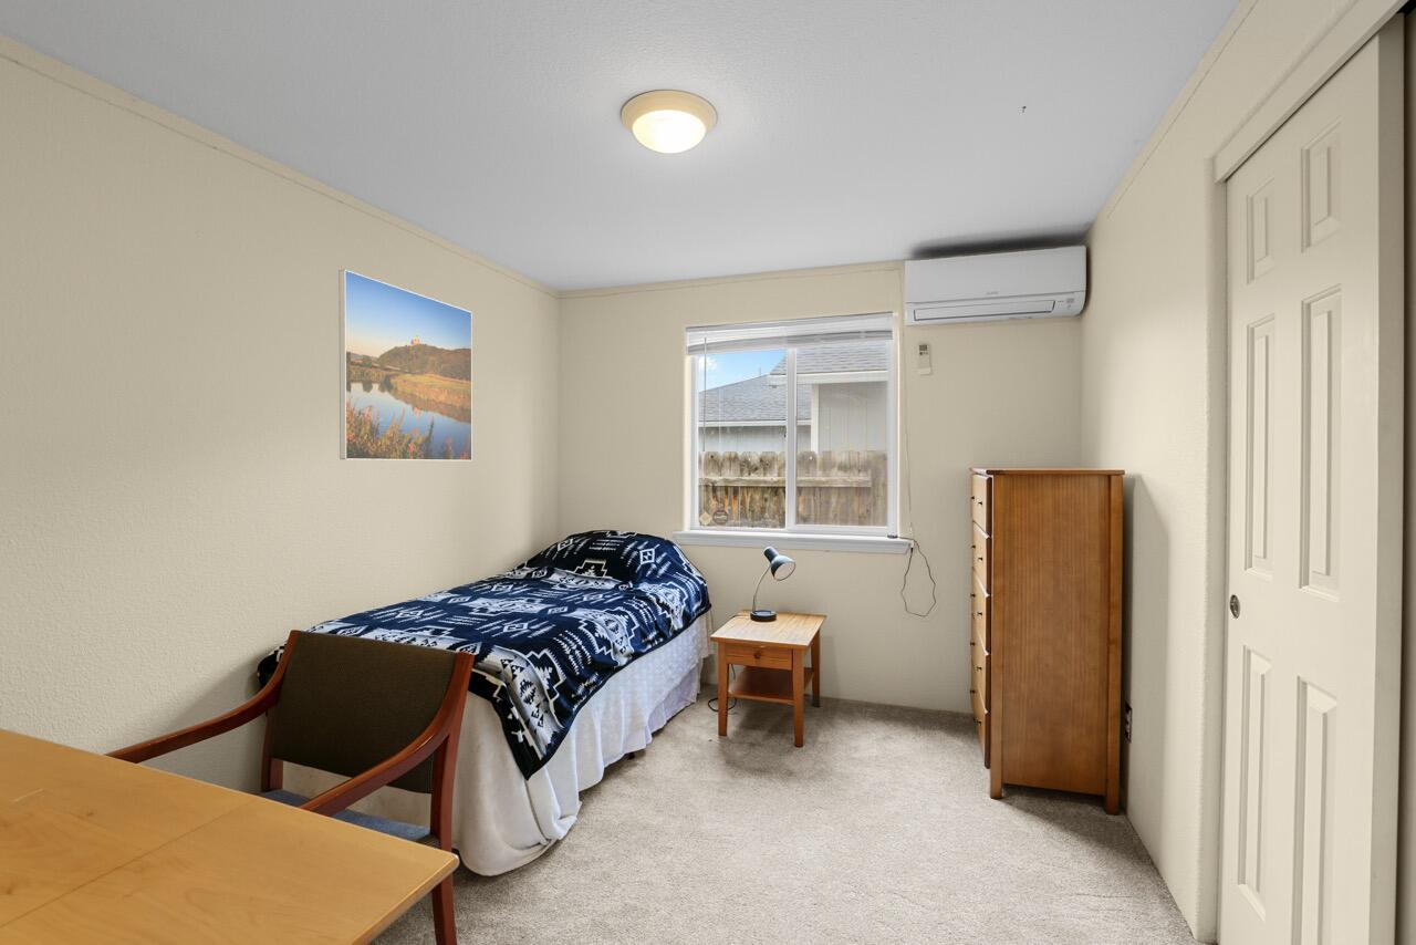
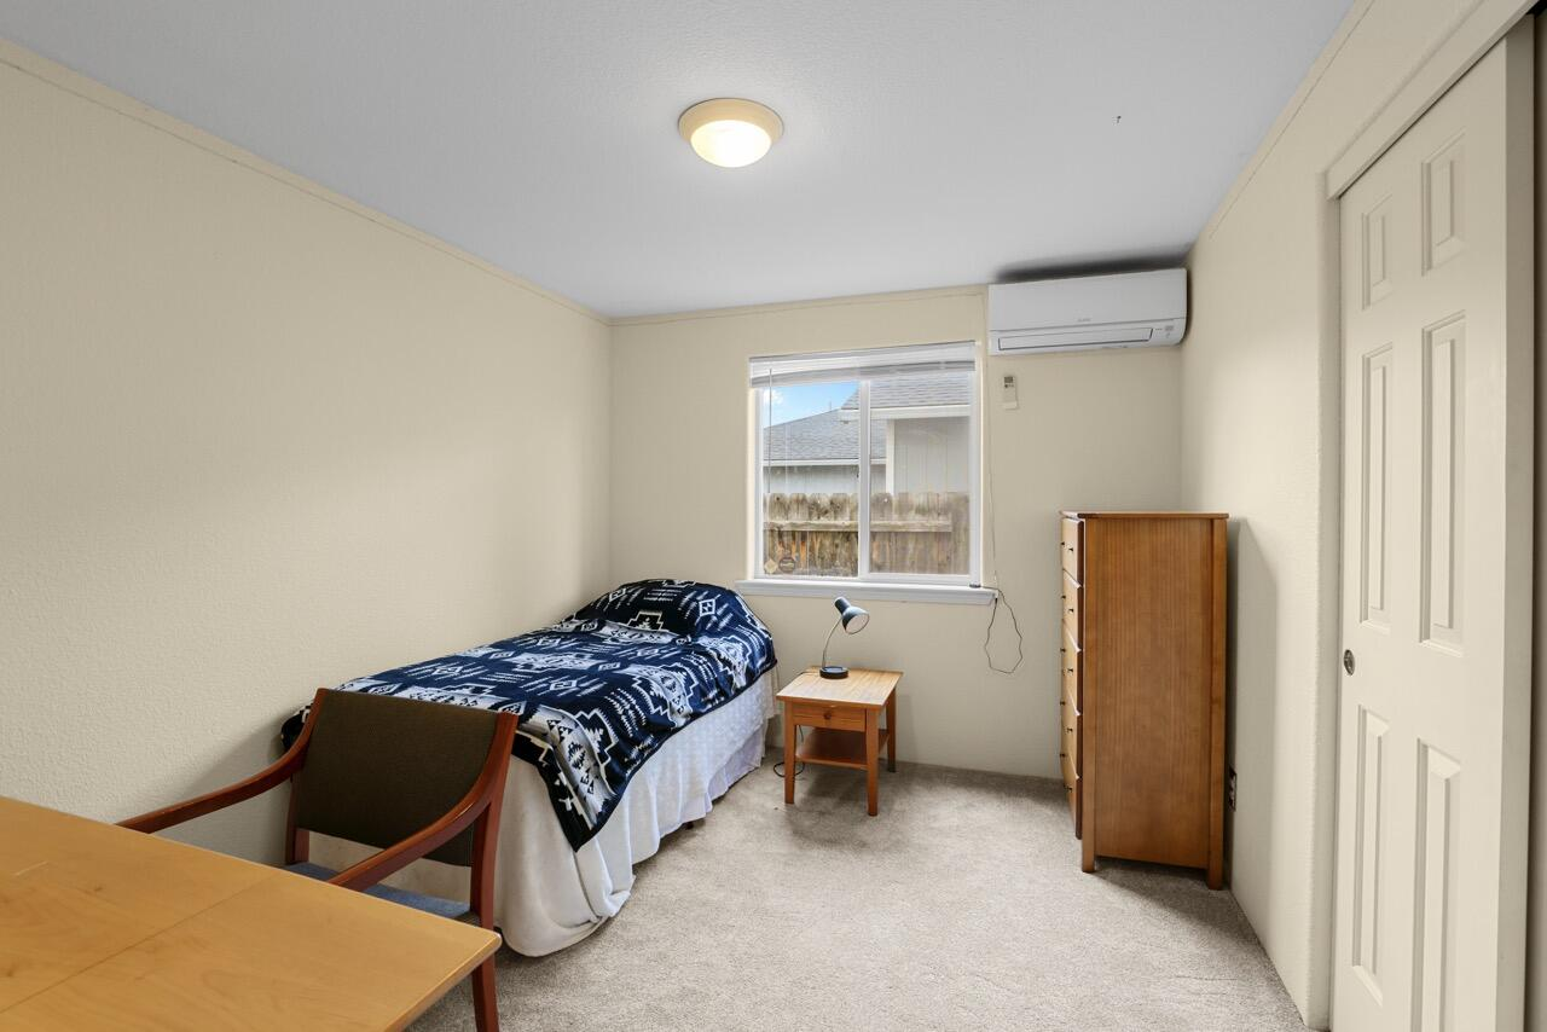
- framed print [337,268,473,463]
